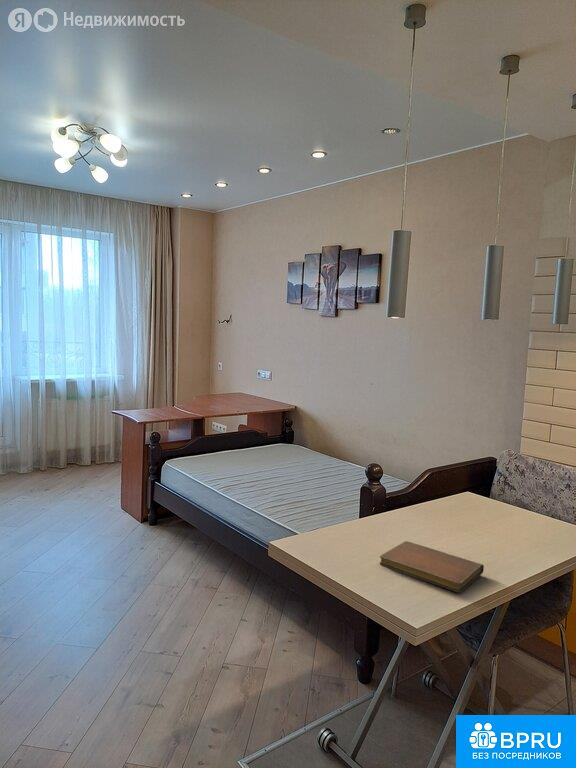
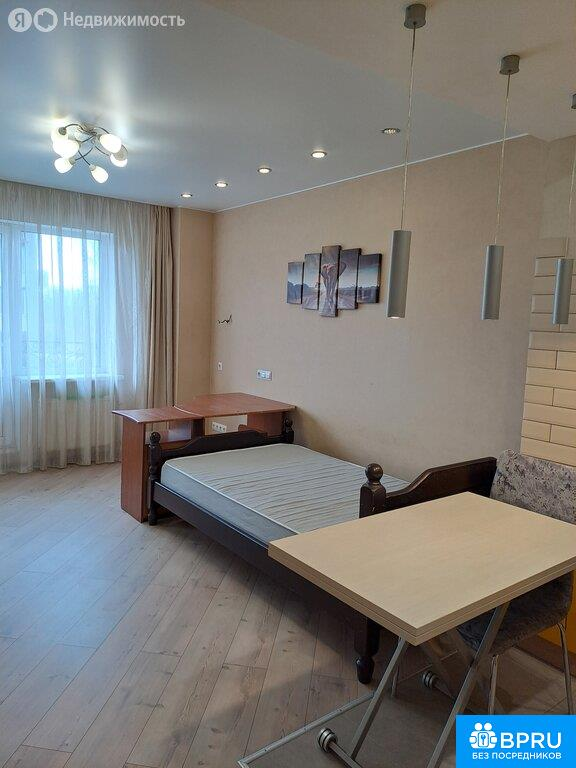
- notebook [379,540,485,594]
